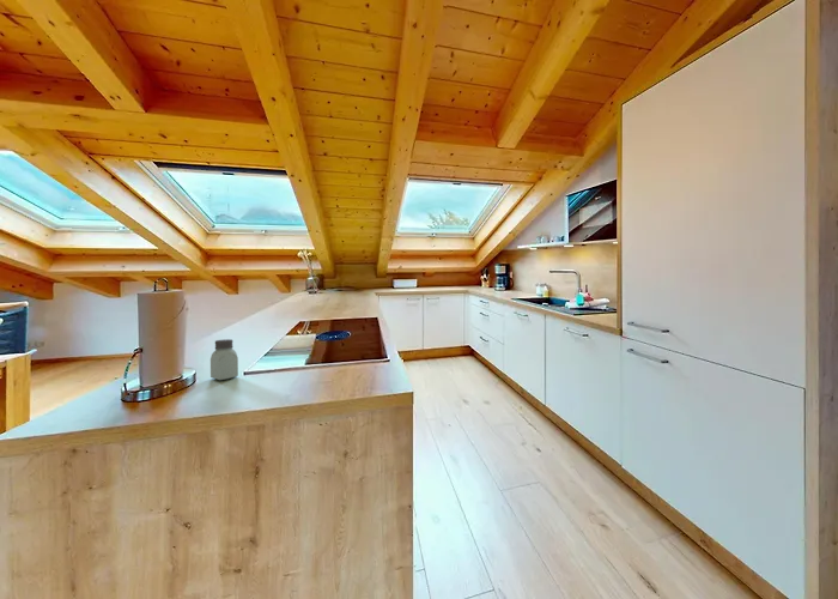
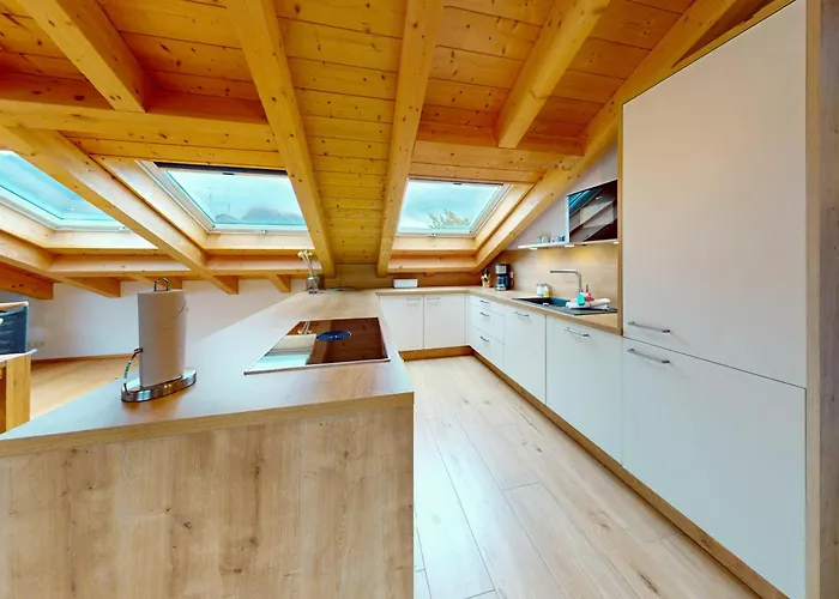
- saltshaker [210,338,239,381]
